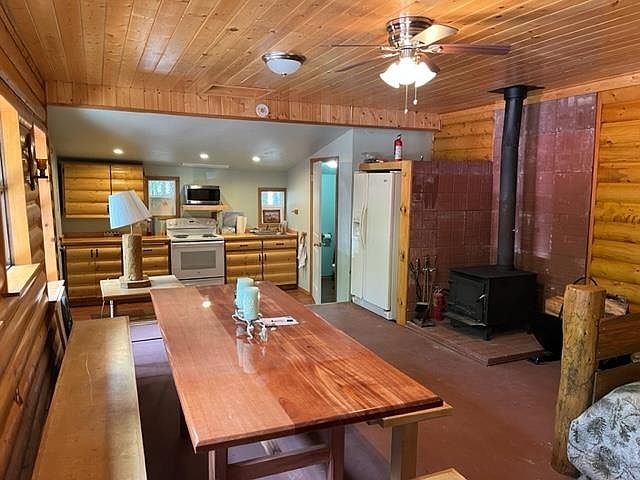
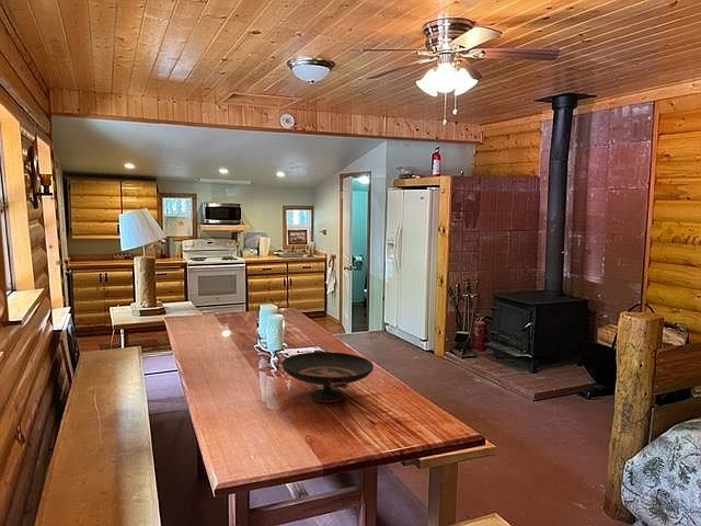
+ decorative bowl [280,350,375,403]
